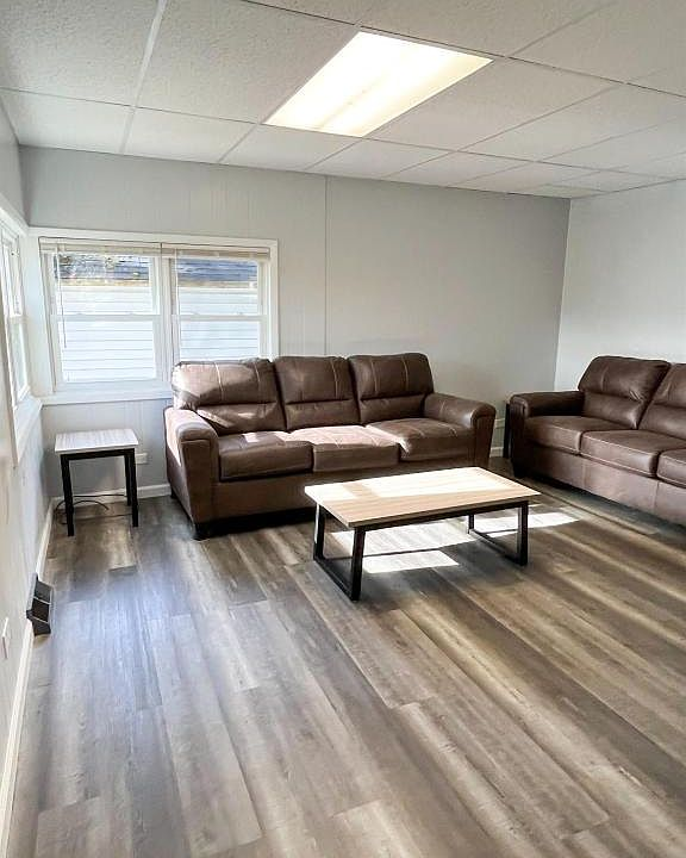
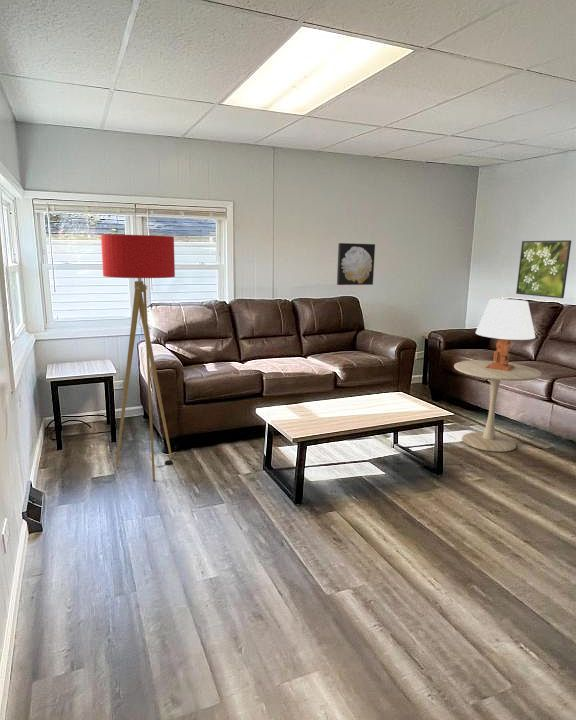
+ table lamp [475,298,536,371]
+ wall art [336,242,376,286]
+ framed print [515,239,572,299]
+ side table [453,359,543,453]
+ floor lamp [100,234,176,482]
